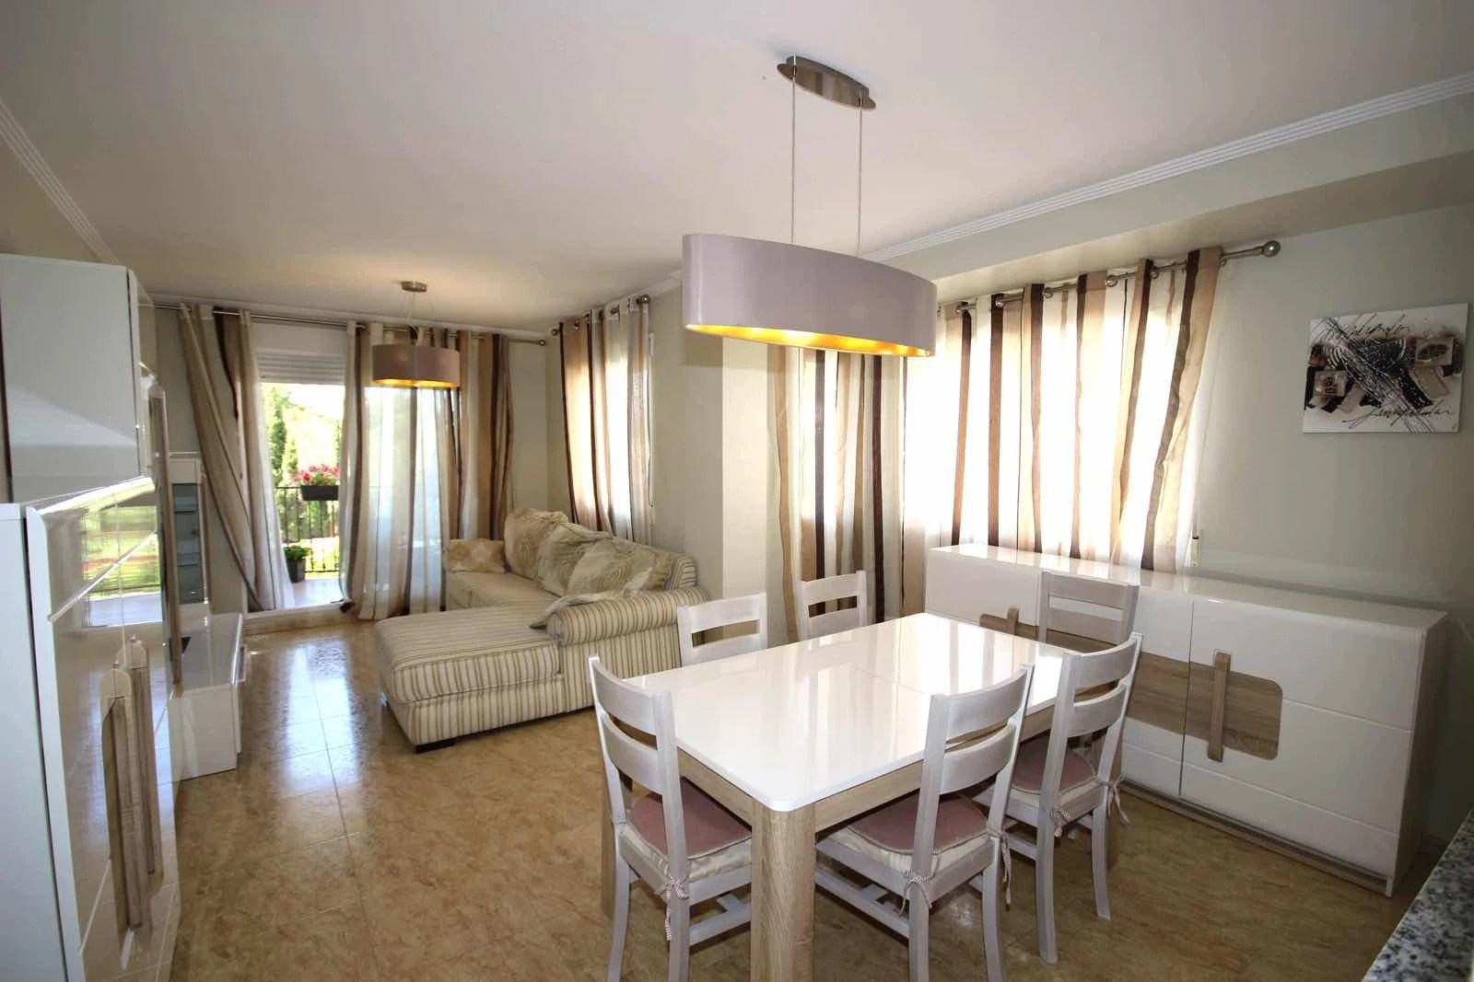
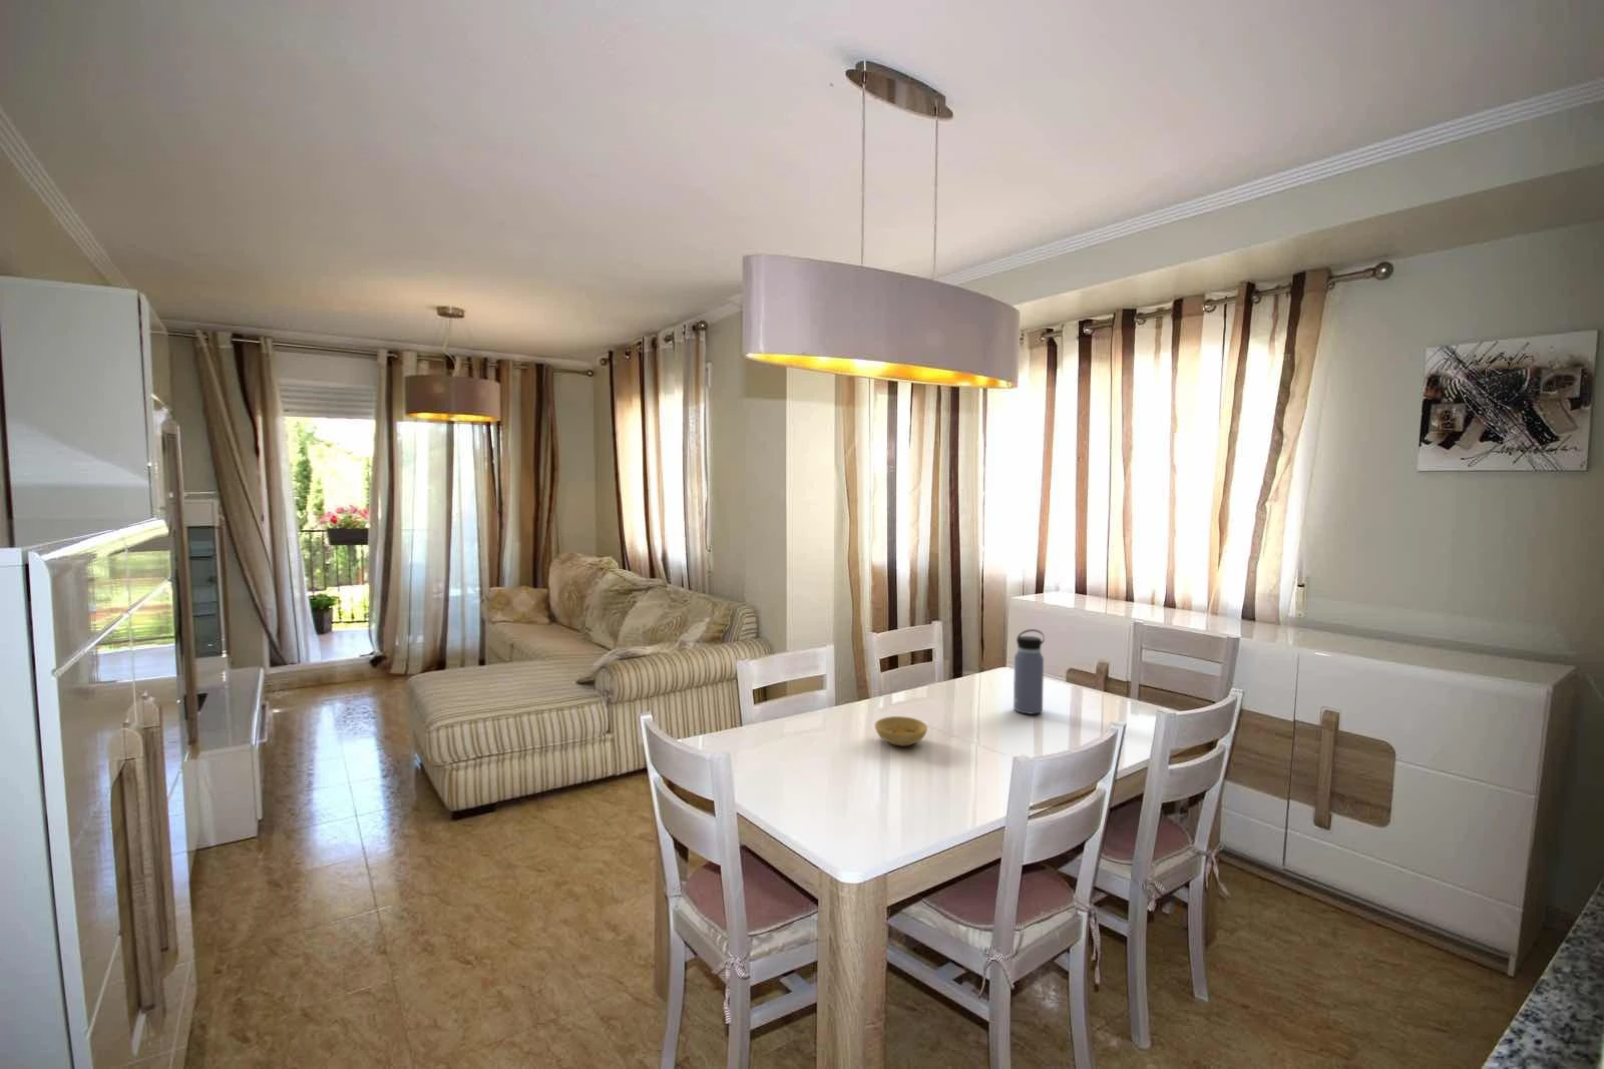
+ water bottle [1012,629,1045,716]
+ bowl [874,716,929,747]
